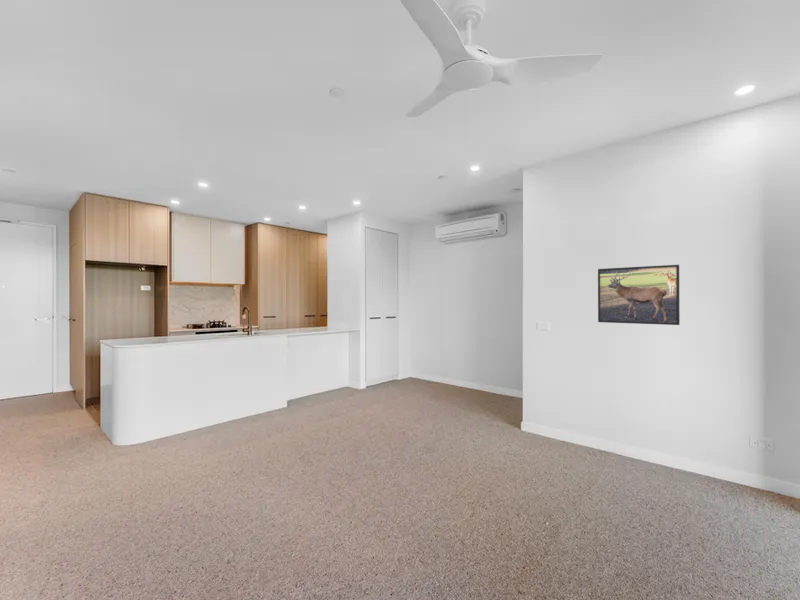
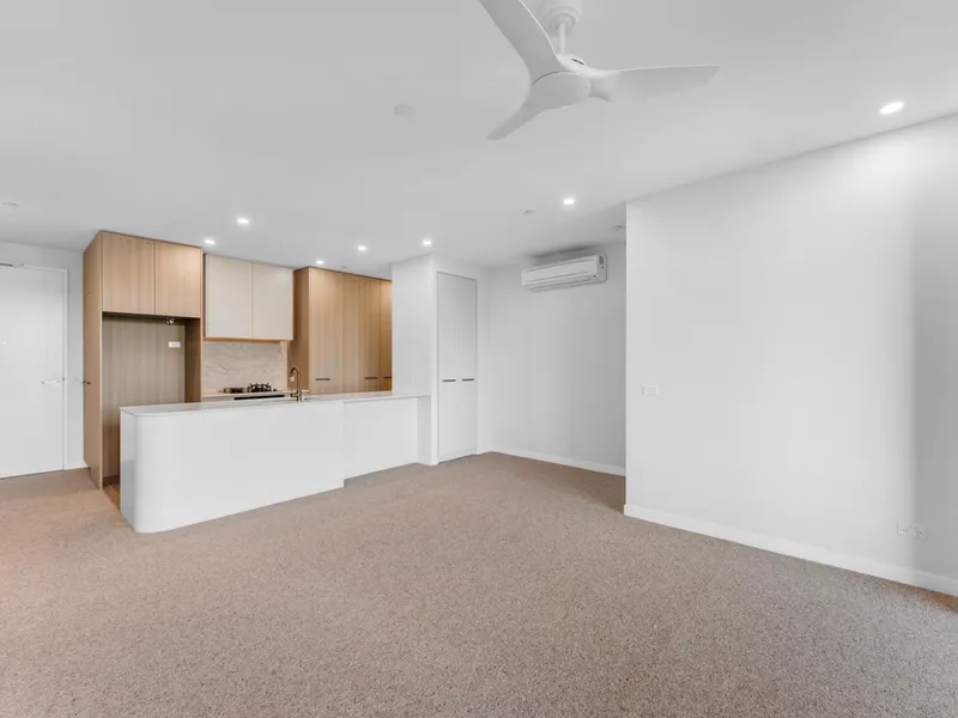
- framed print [597,264,681,326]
